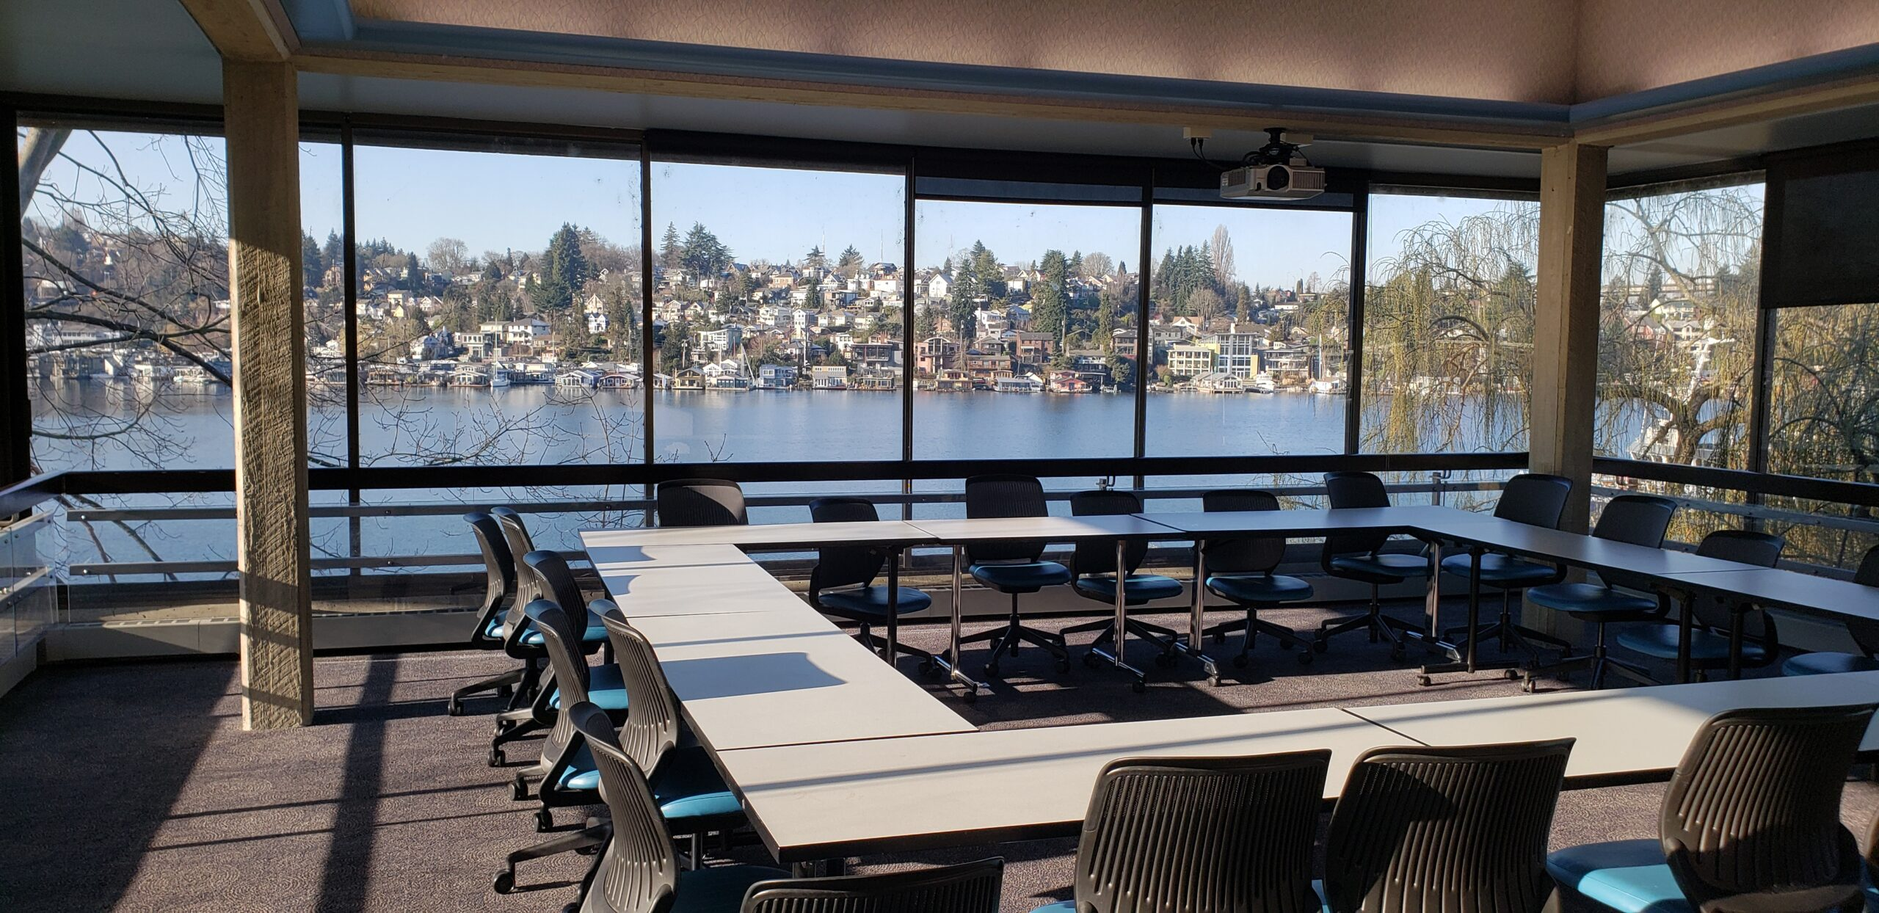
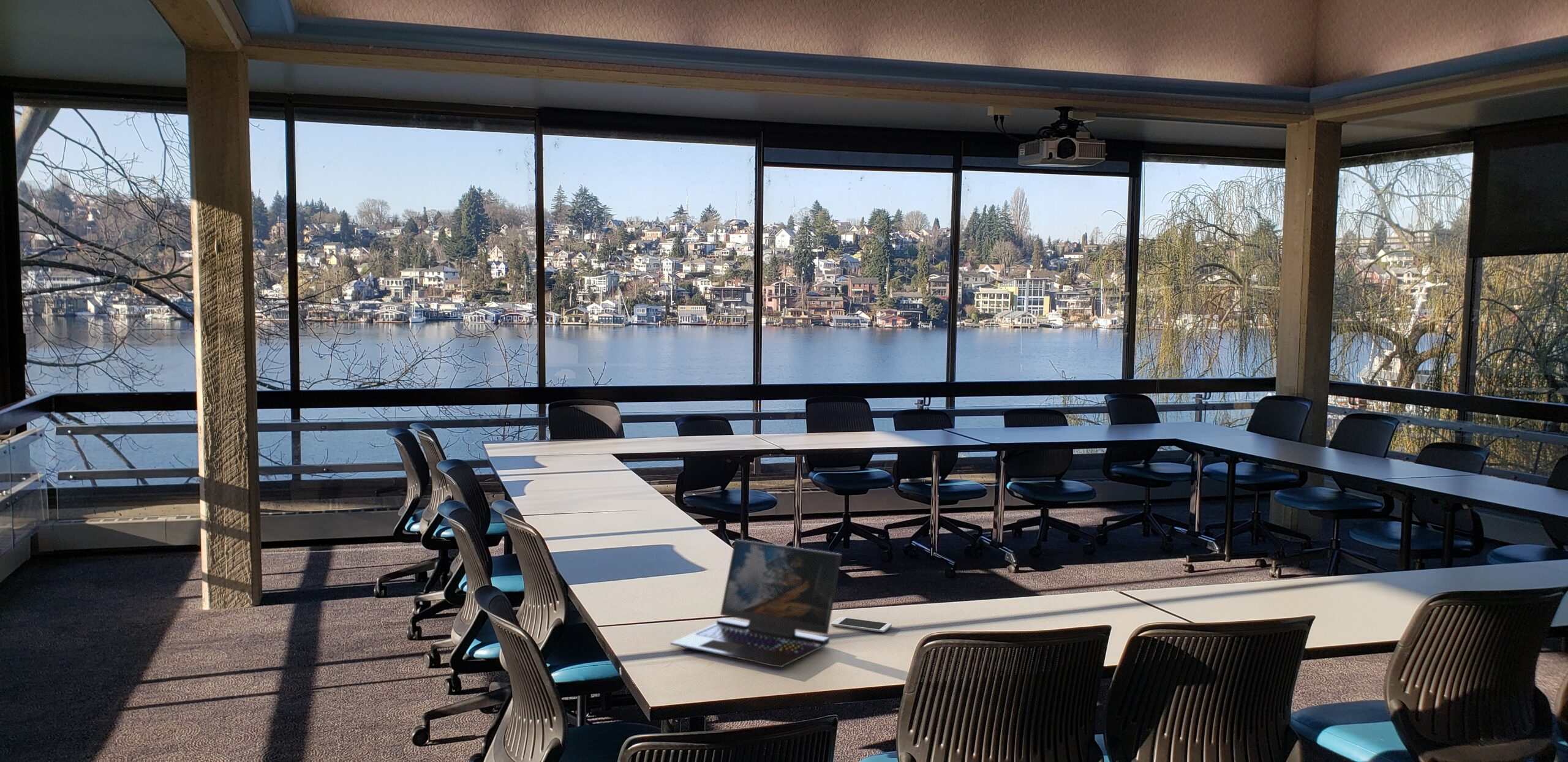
+ cell phone [831,616,892,633]
+ laptop [669,538,842,668]
